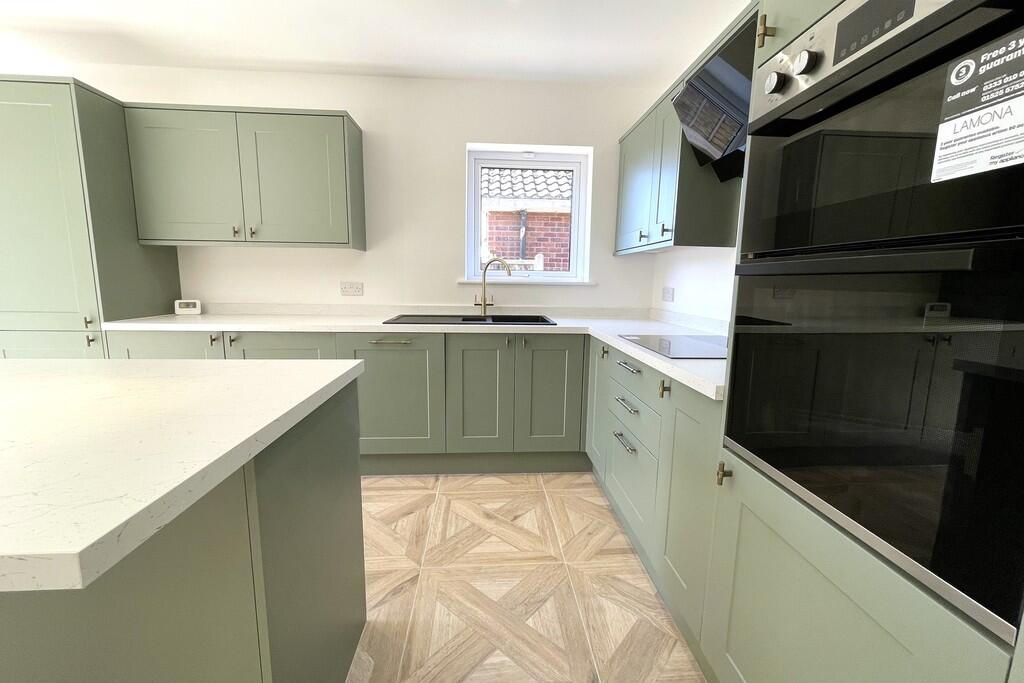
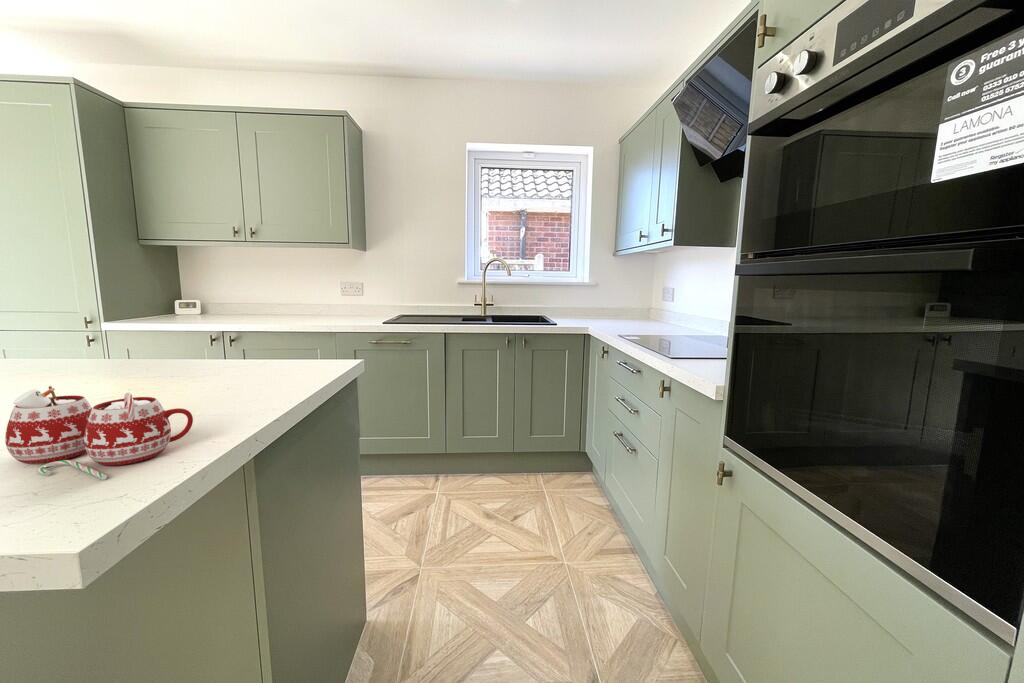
+ mug [4,385,194,481]
